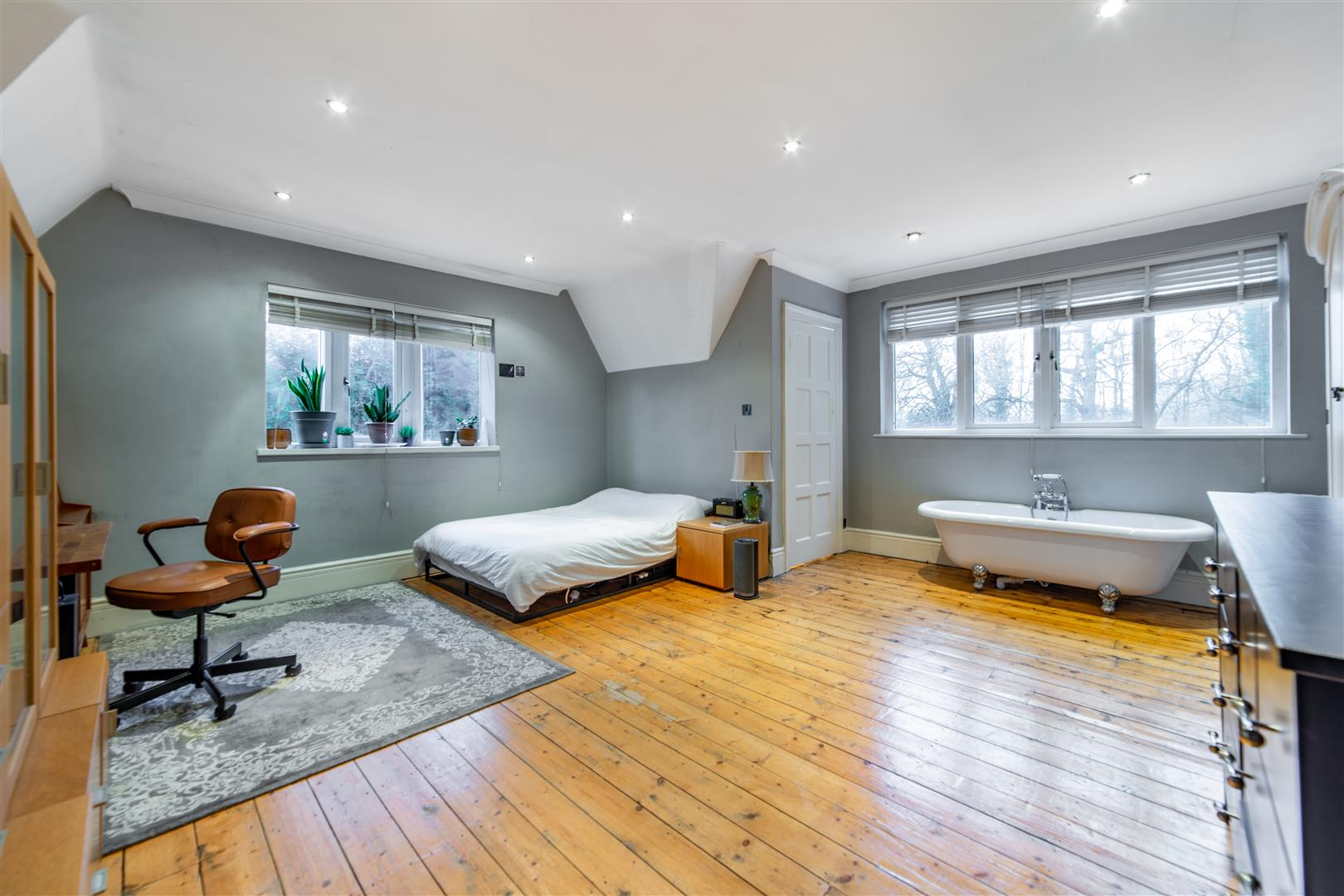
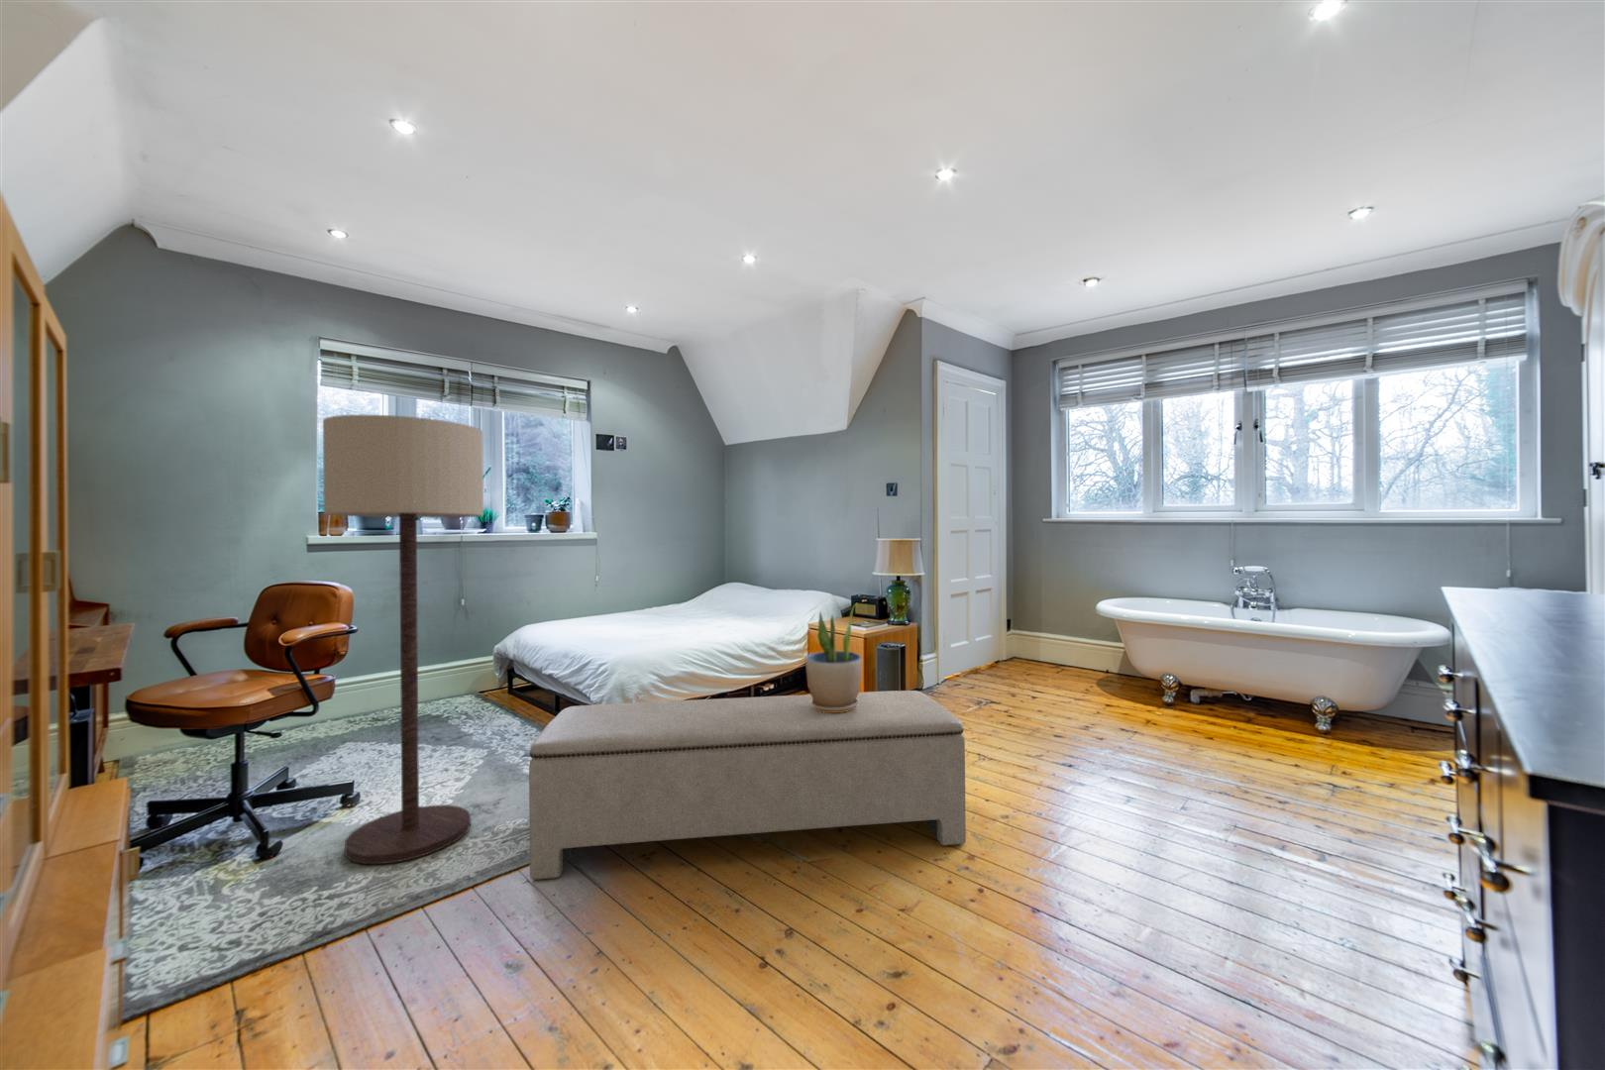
+ bench [528,689,967,881]
+ potted plant [805,602,863,713]
+ floor lamp [322,414,485,865]
